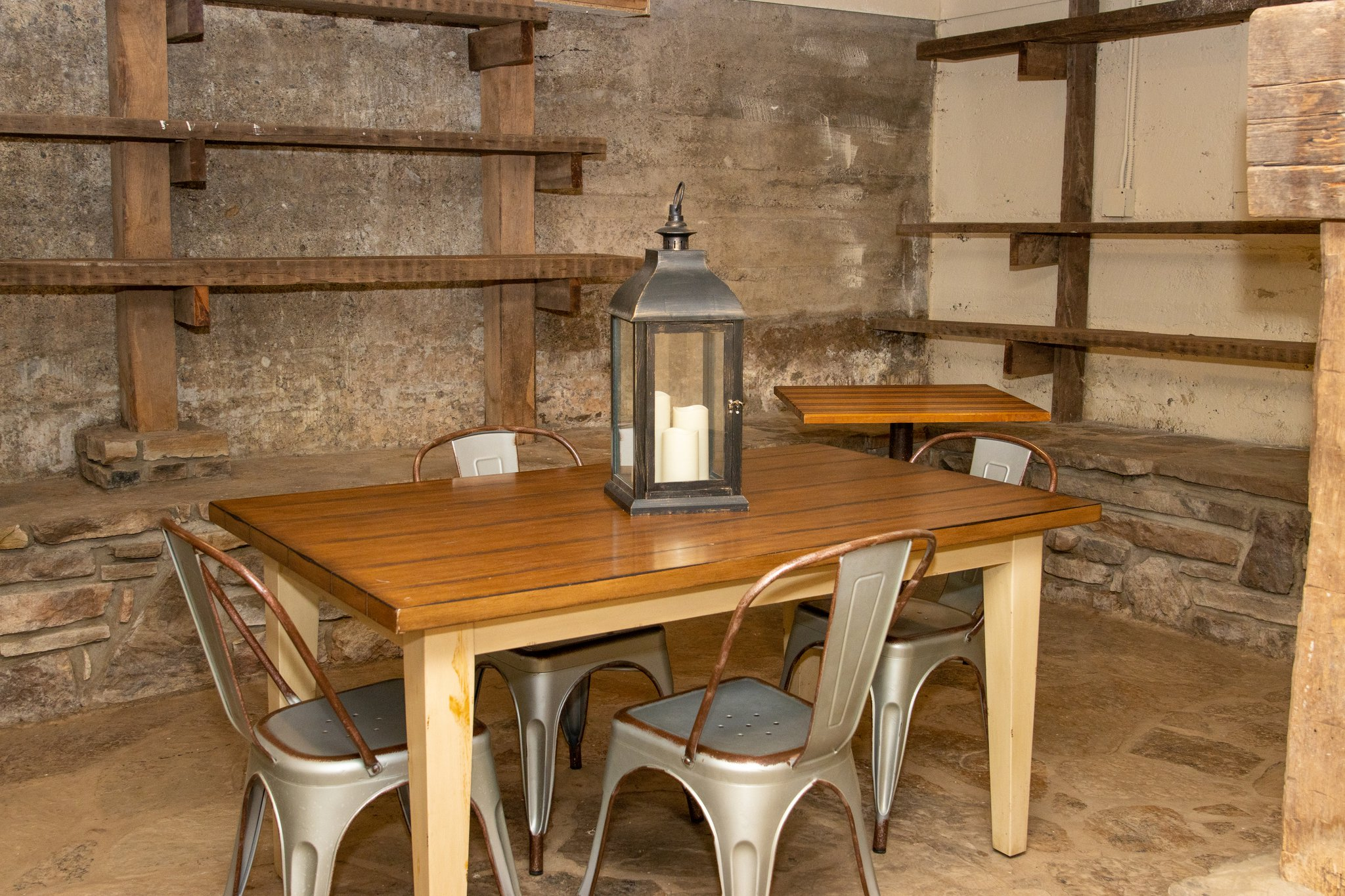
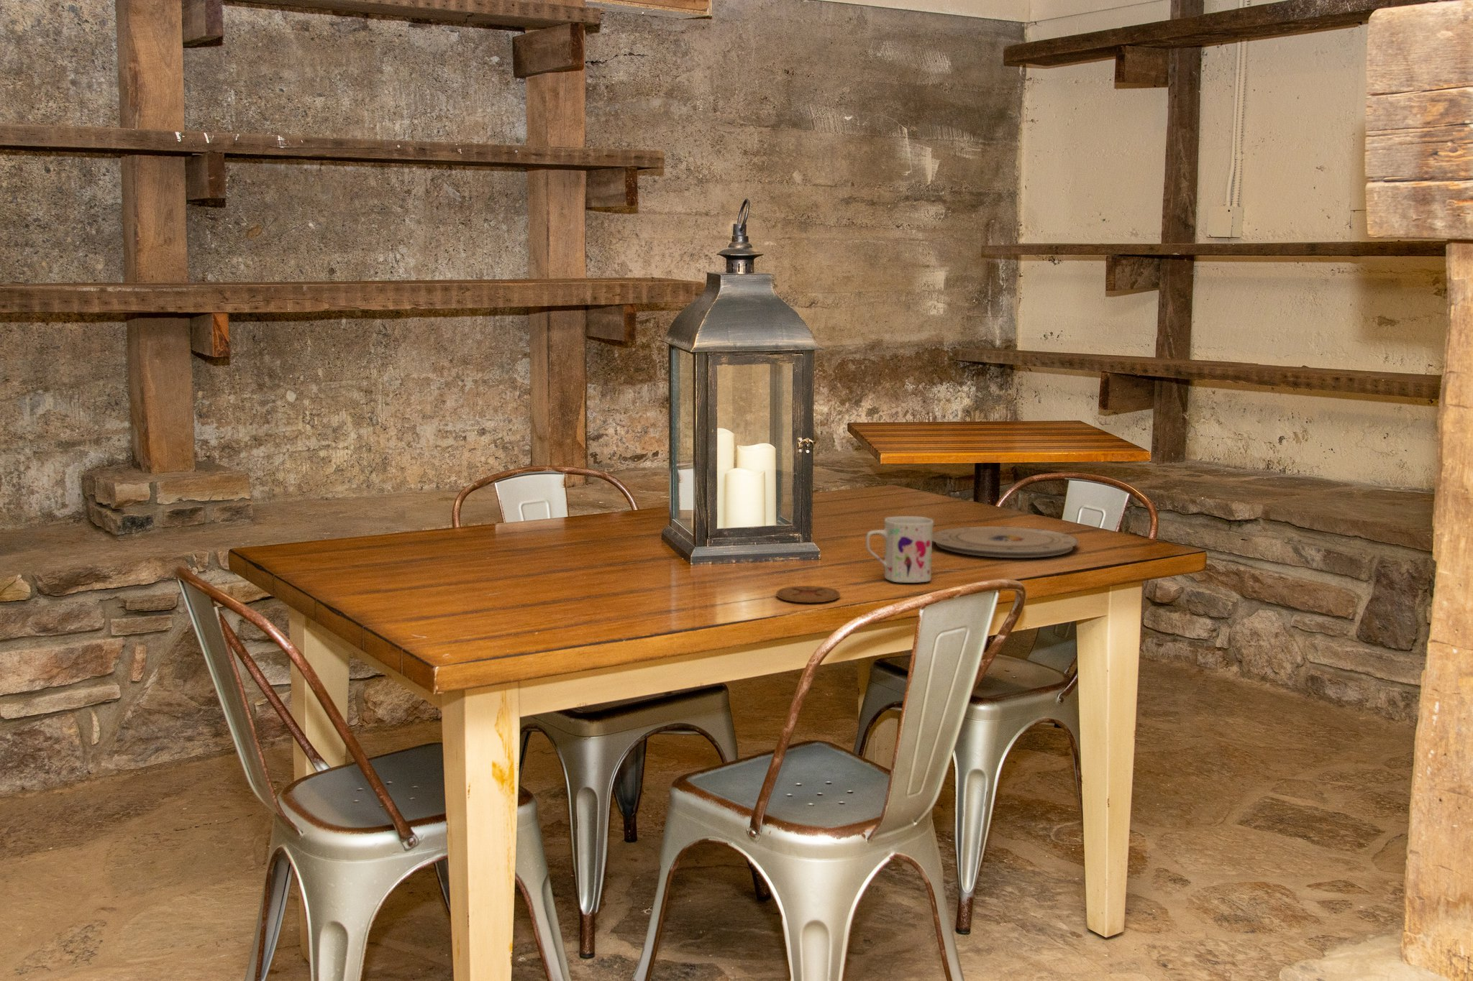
+ plate [932,526,1080,558]
+ mug [865,516,934,584]
+ coaster [776,585,841,603]
